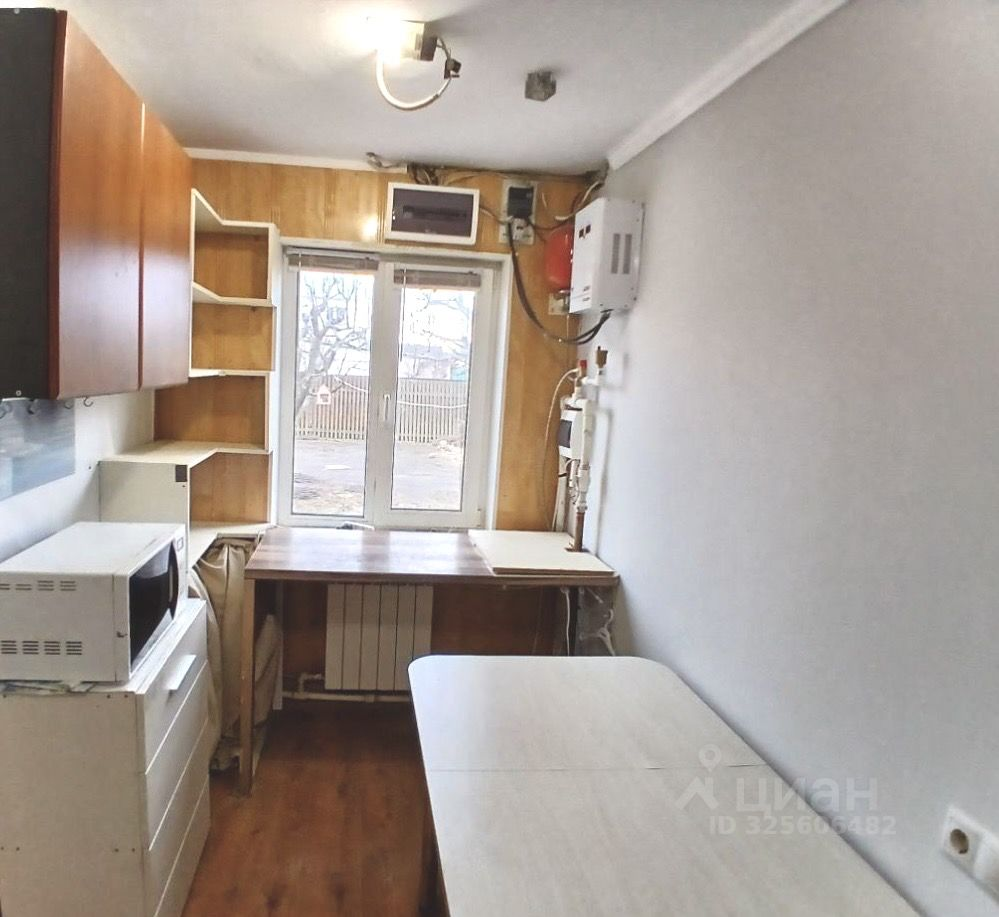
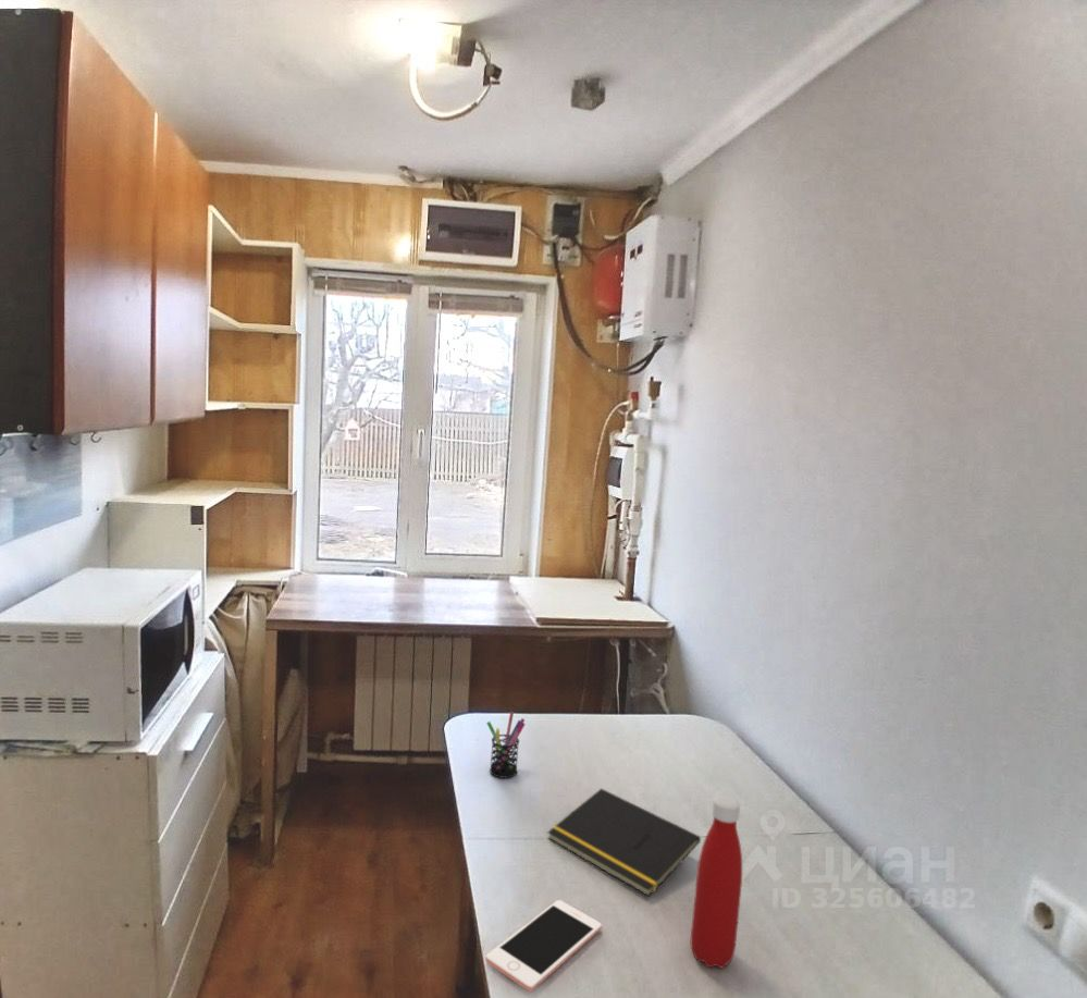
+ bottle [690,794,743,970]
+ pen holder [485,711,527,779]
+ notepad [546,787,702,898]
+ cell phone [485,899,603,993]
